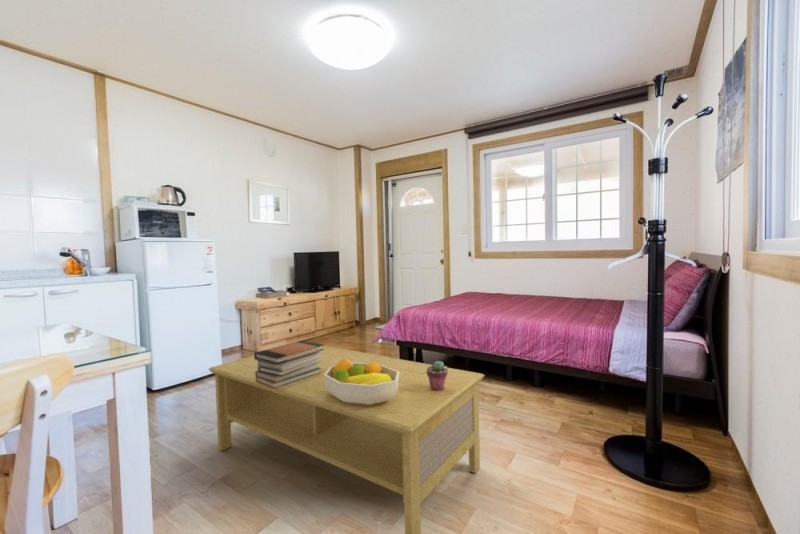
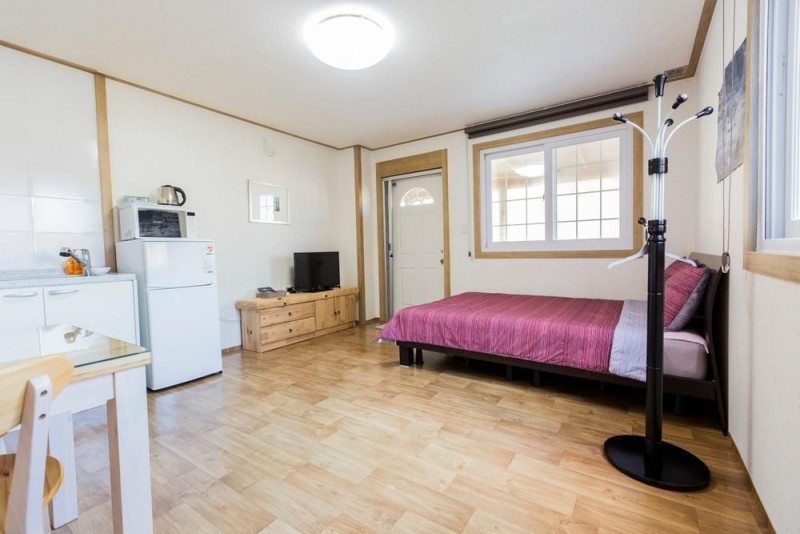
- book stack [253,339,325,388]
- fruit bowl [324,359,399,406]
- potted succulent [427,360,448,391]
- coffee table [208,345,486,534]
